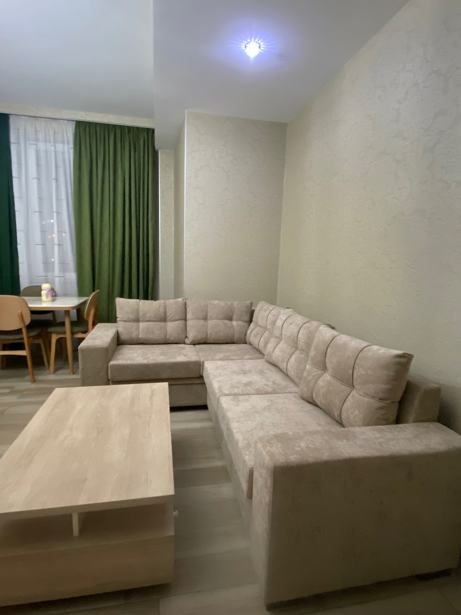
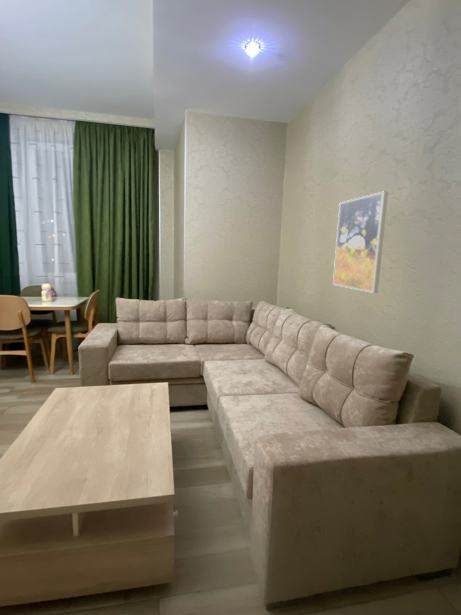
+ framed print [332,191,389,294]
